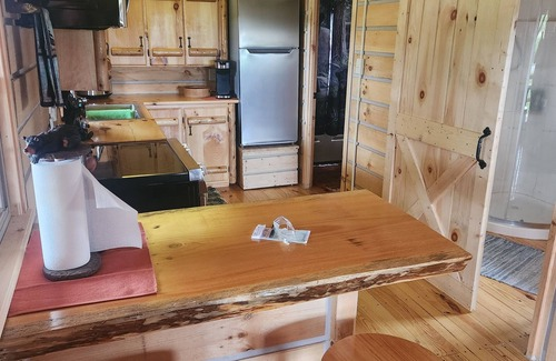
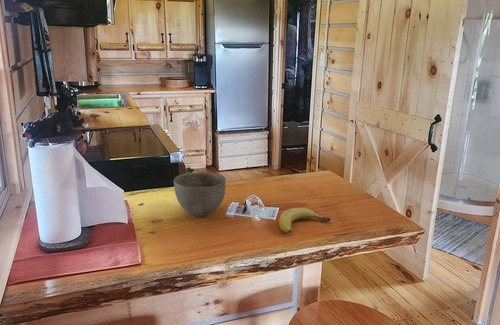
+ bowl [173,171,227,218]
+ fruit [278,207,331,234]
